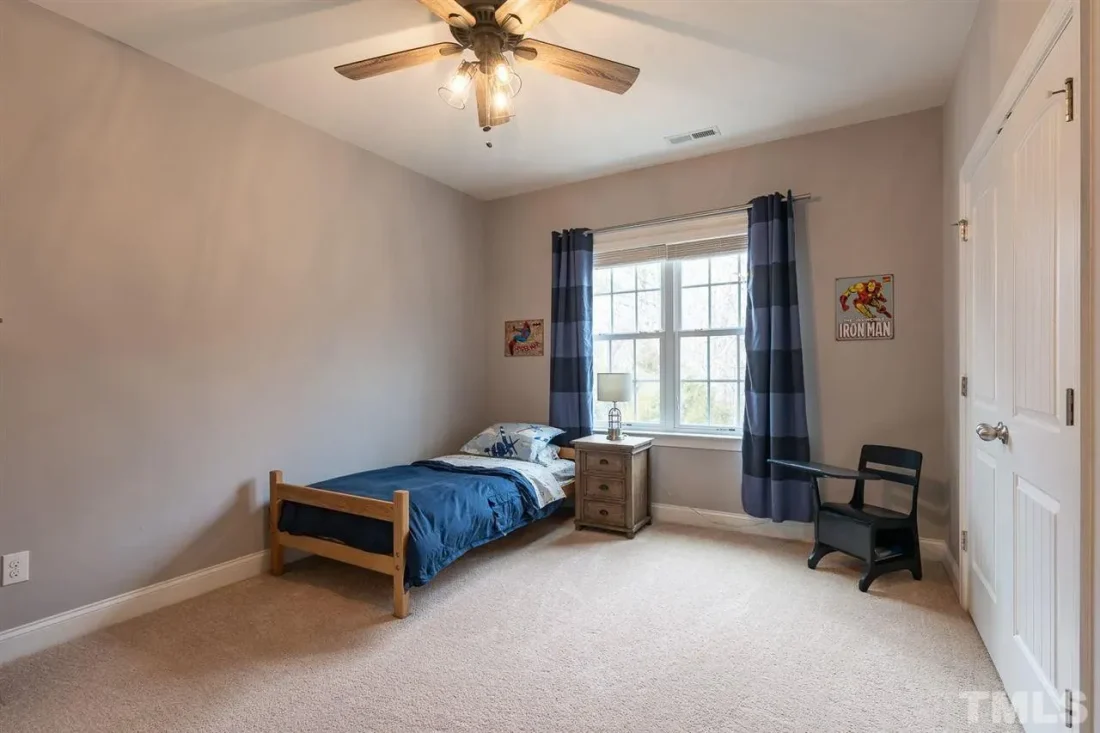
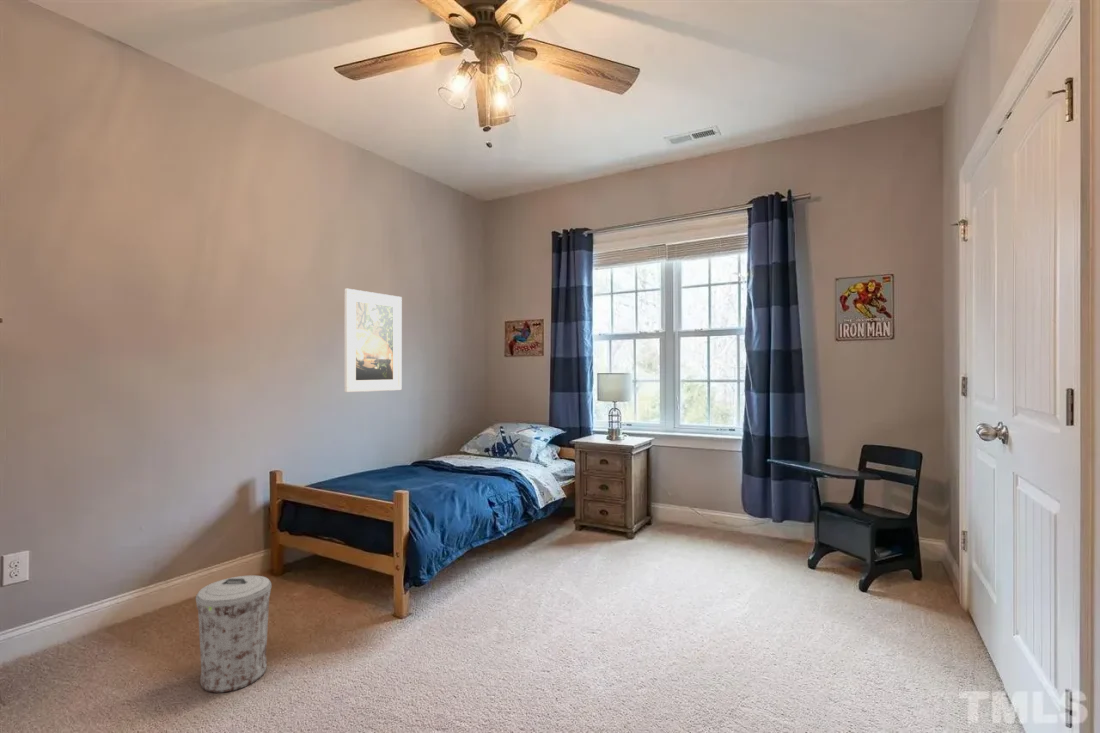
+ trash can [195,574,273,693]
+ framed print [343,288,403,393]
